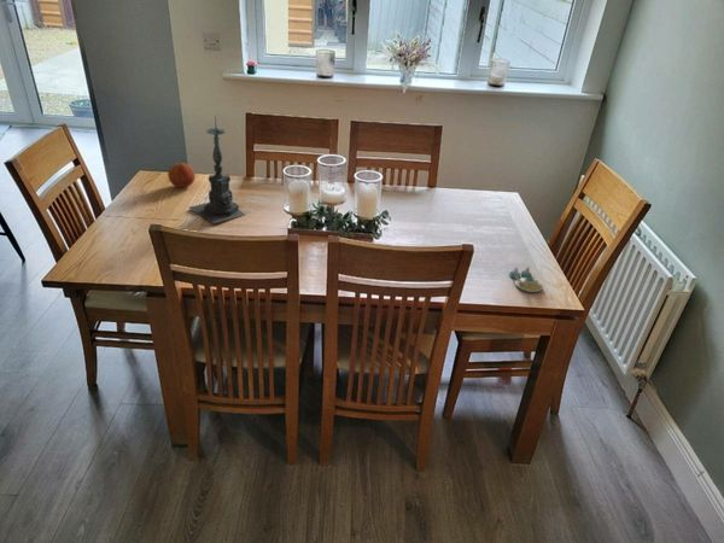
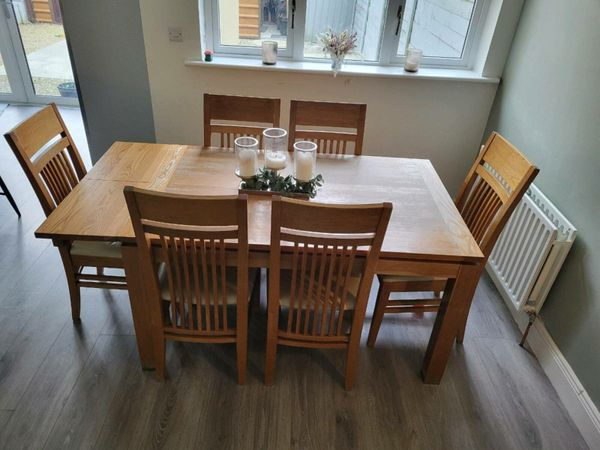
- fruit [167,162,197,188]
- candle holder [188,115,246,224]
- salt and pepper shaker set [508,265,544,293]
